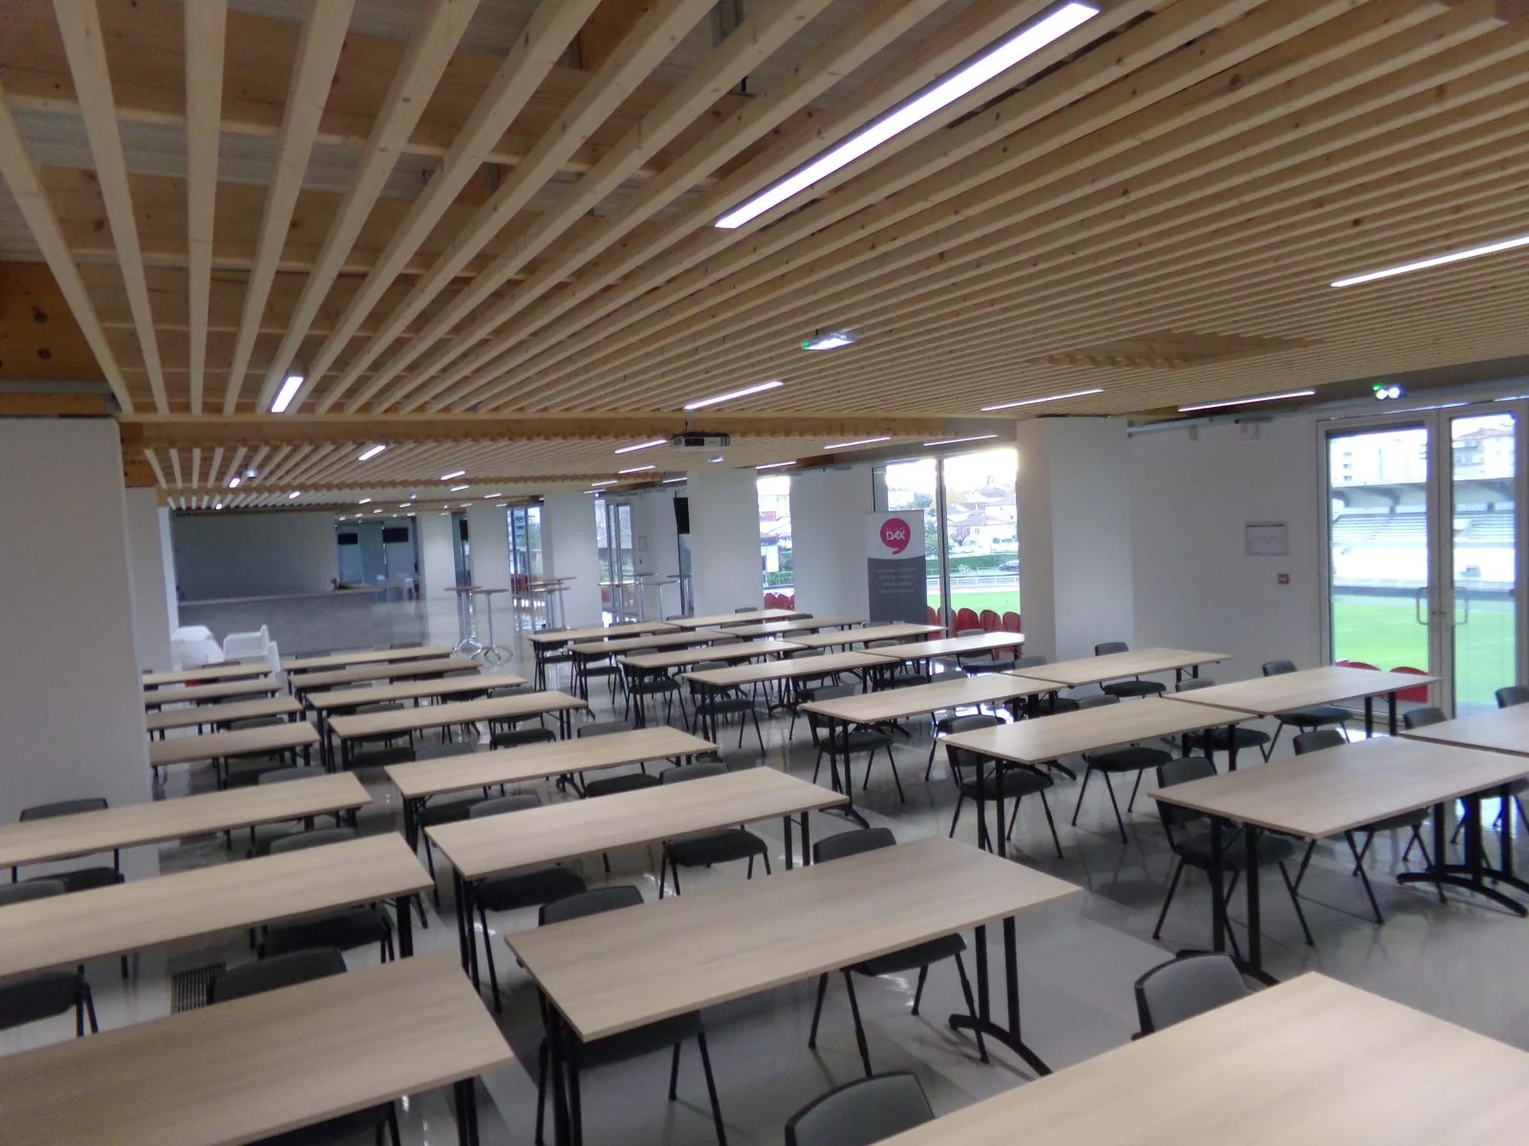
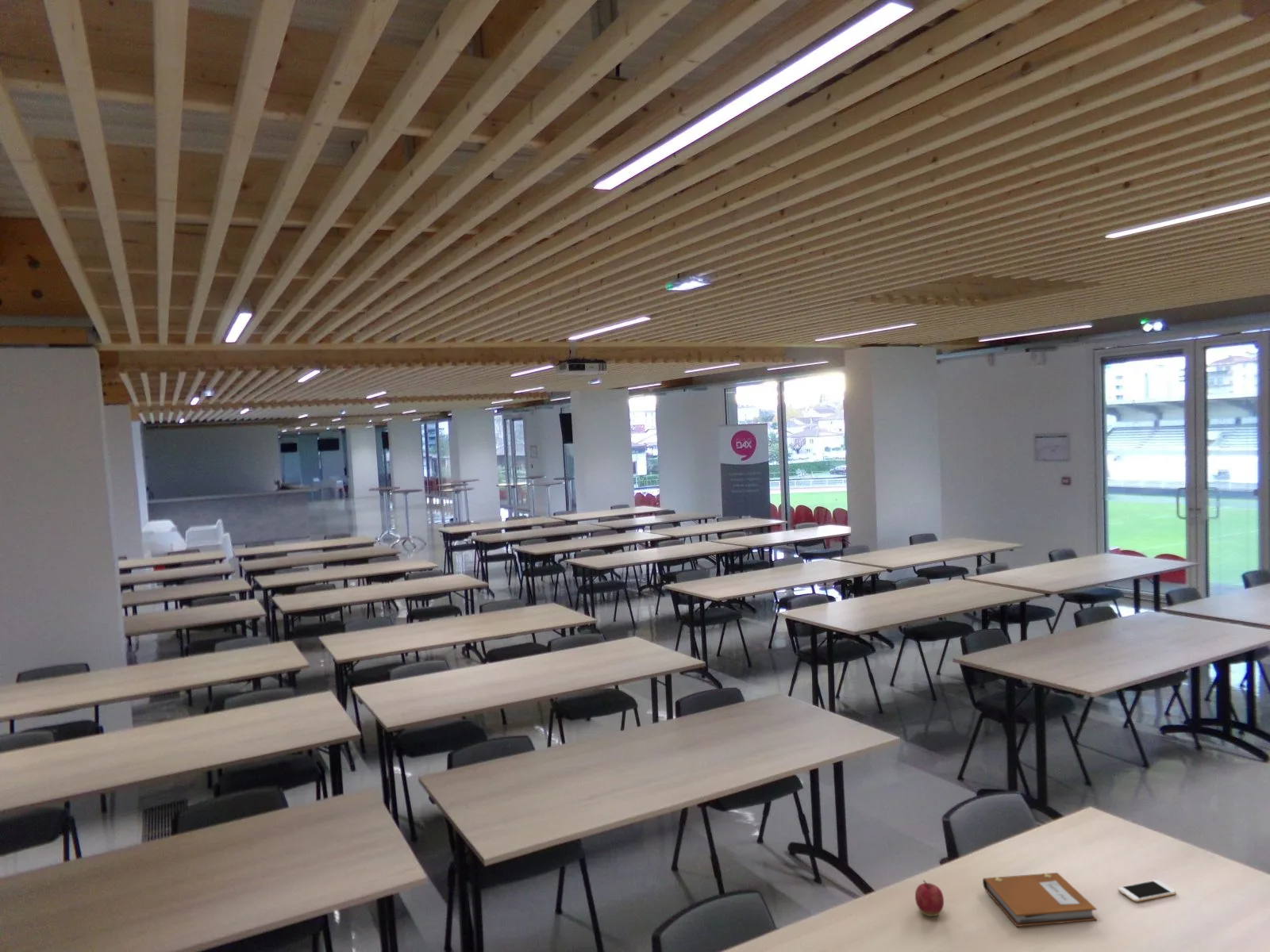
+ apple [914,879,945,917]
+ notebook [982,872,1098,927]
+ smartphone [1117,879,1177,903]
